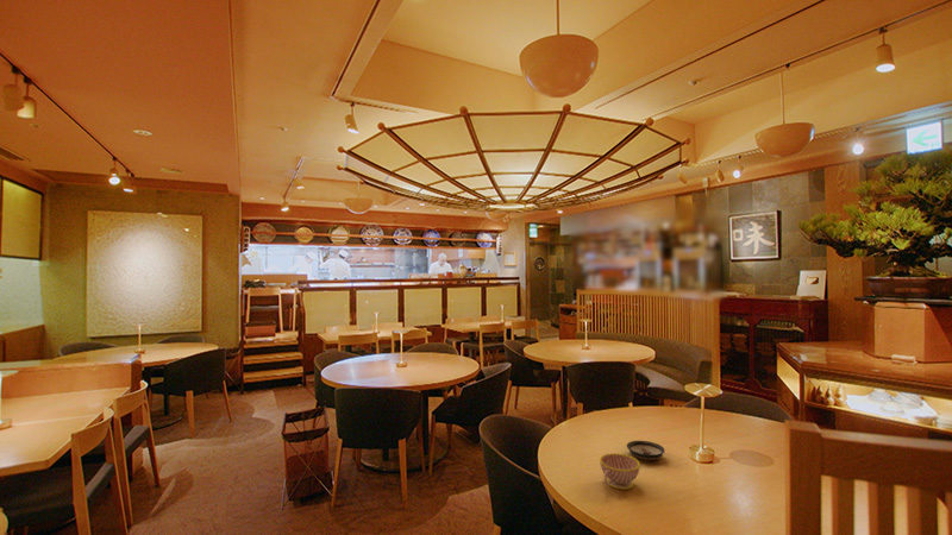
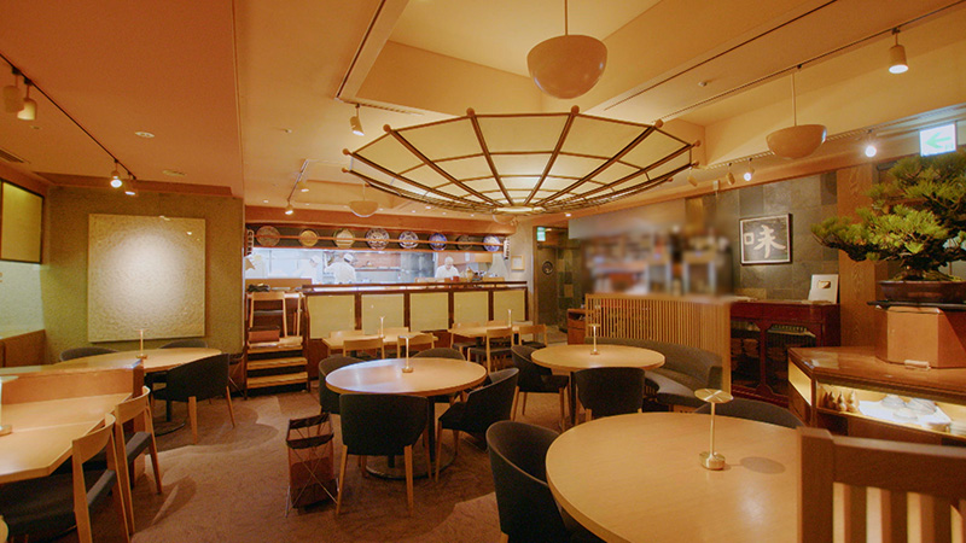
- teacup [599,452,641,491]
- saucer [626,440,665,461]
